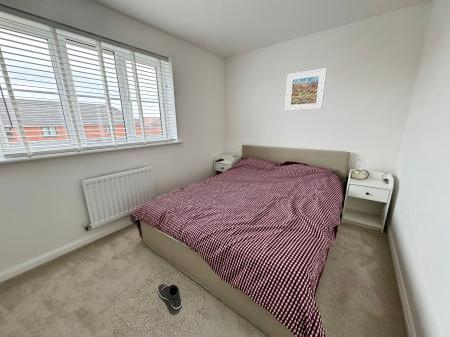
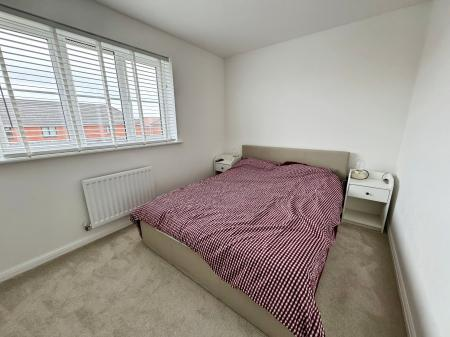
- sneaker [157,283,183,310]
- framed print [284,67,328,112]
